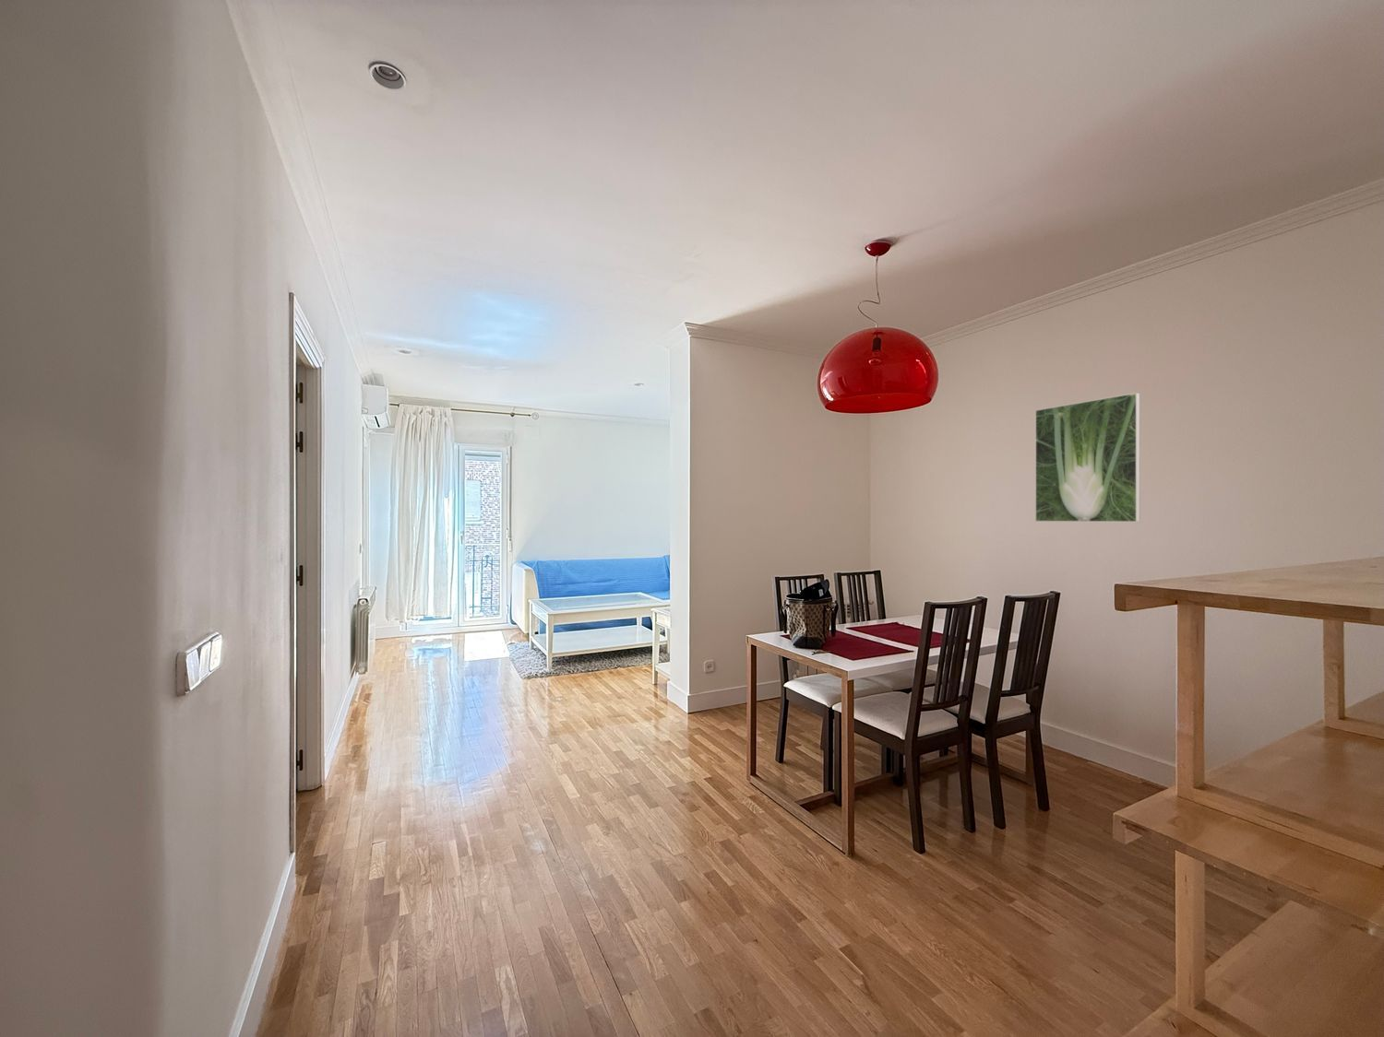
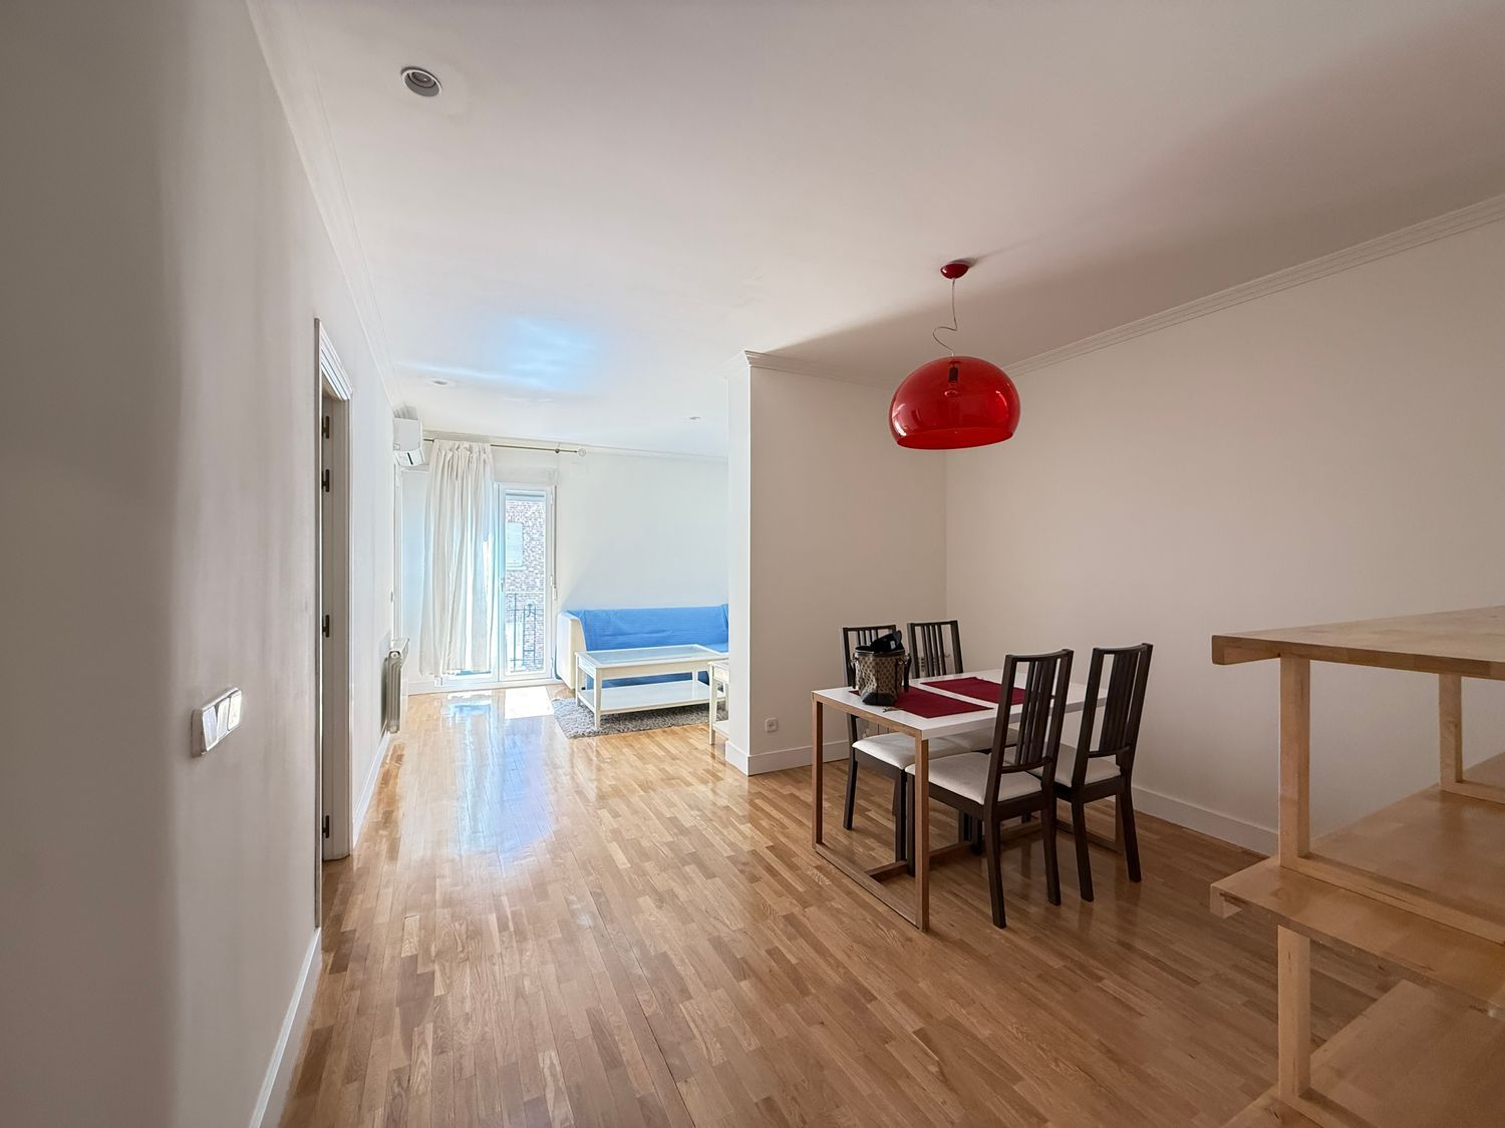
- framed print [1034,392,1140,523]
